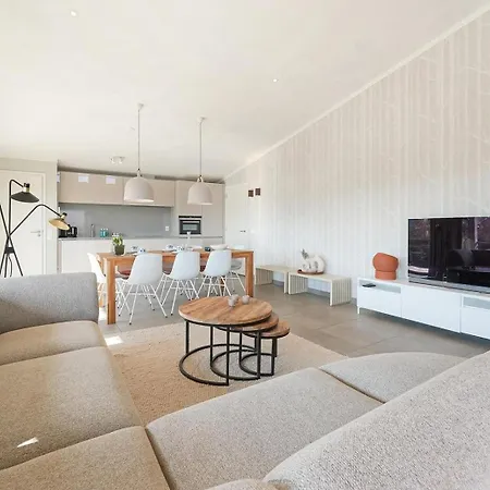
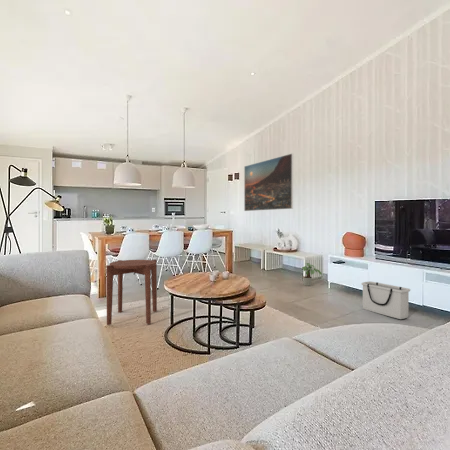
+ storage bin [360,280,411,320]
+ potted plant [301,262,323,287]
+ side table [105,259,158,326]
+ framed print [243,152,294,212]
